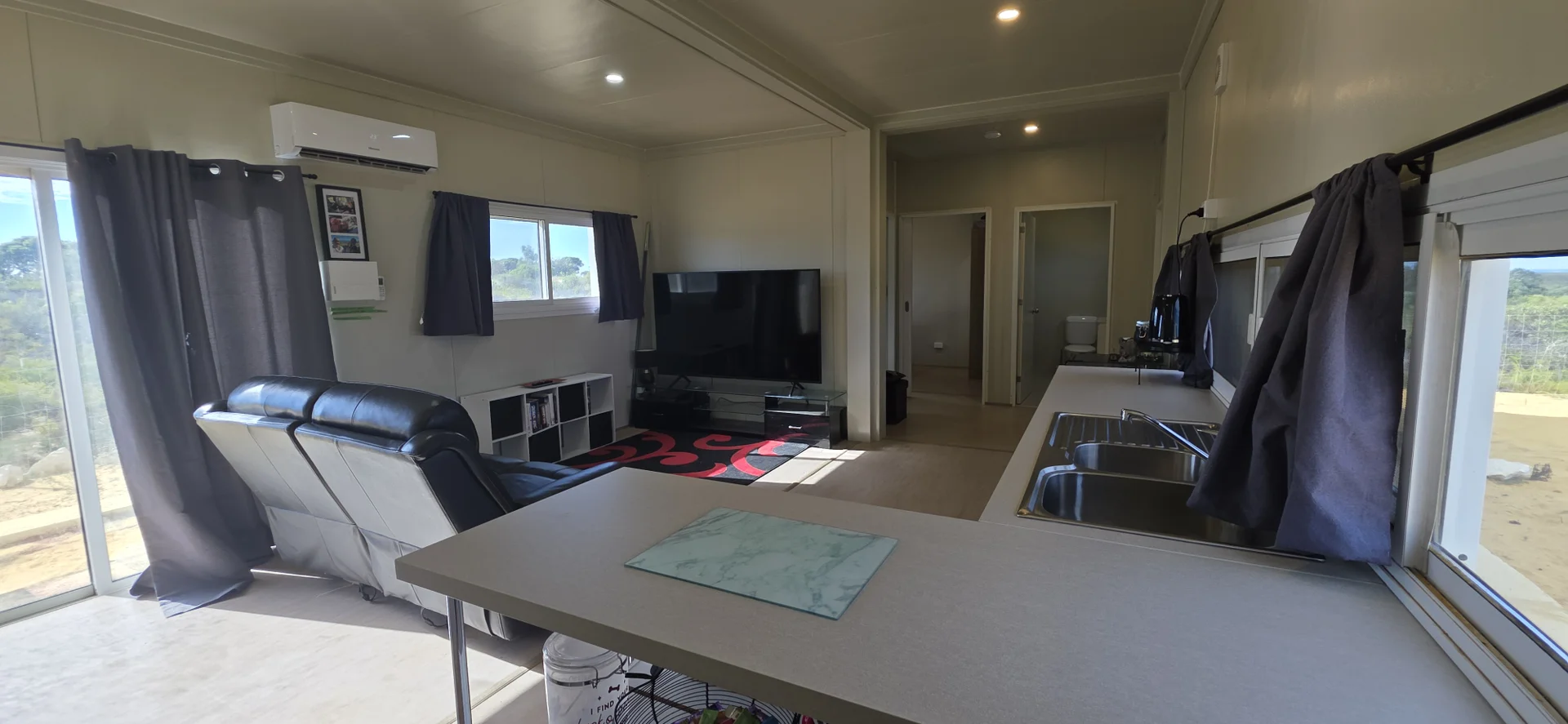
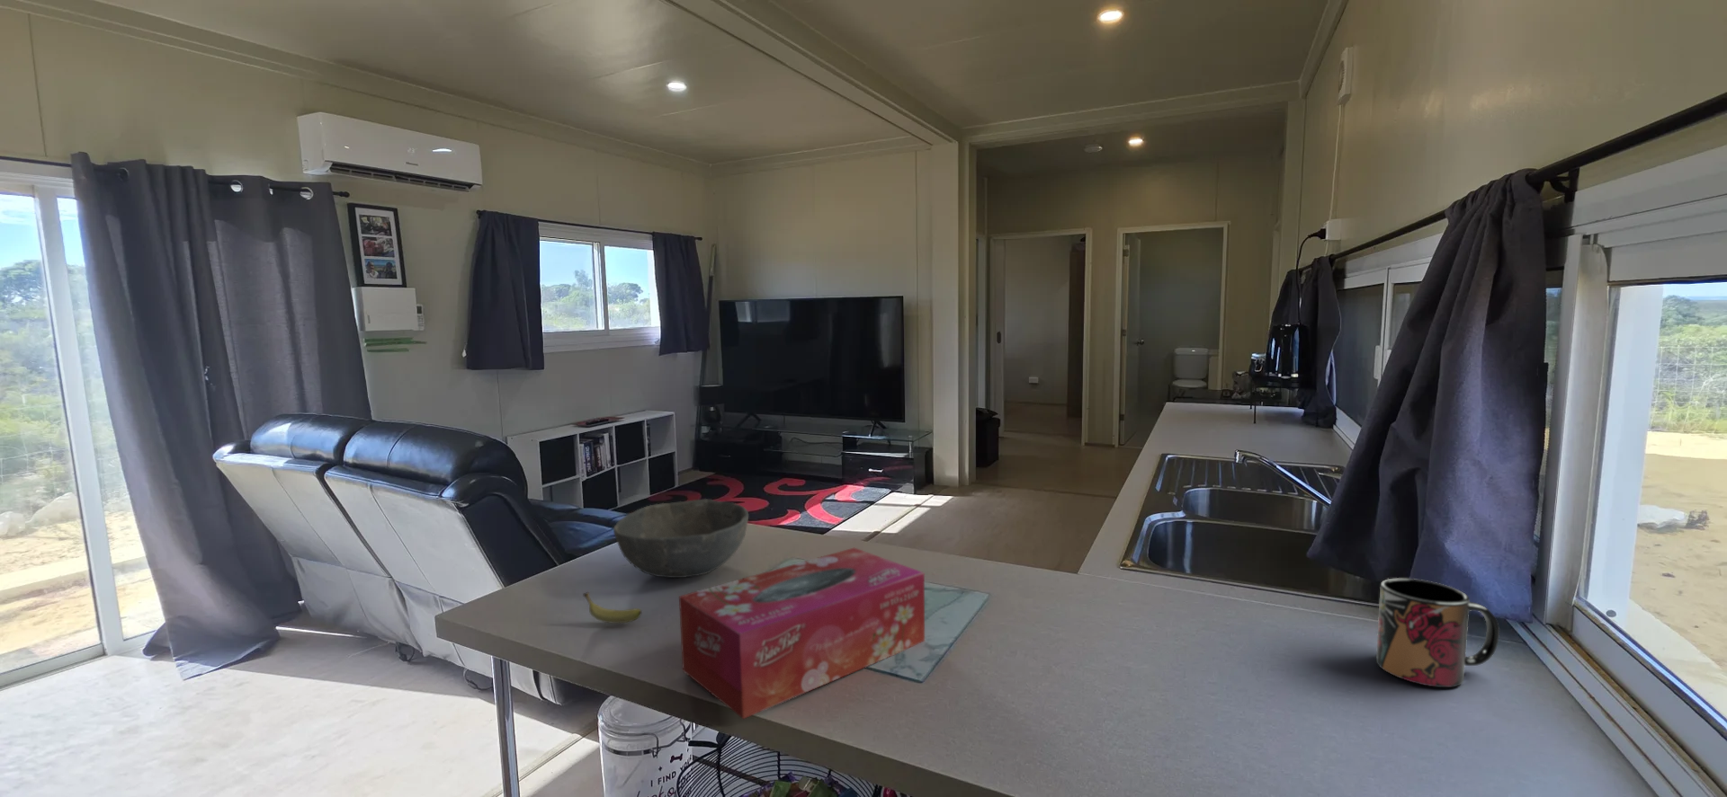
+ mug [1376,578,1500,688]
+ bowl [612,498,749,579]
+ tissue box [678,547,925,720]
+ banana [582,591,643,624]
